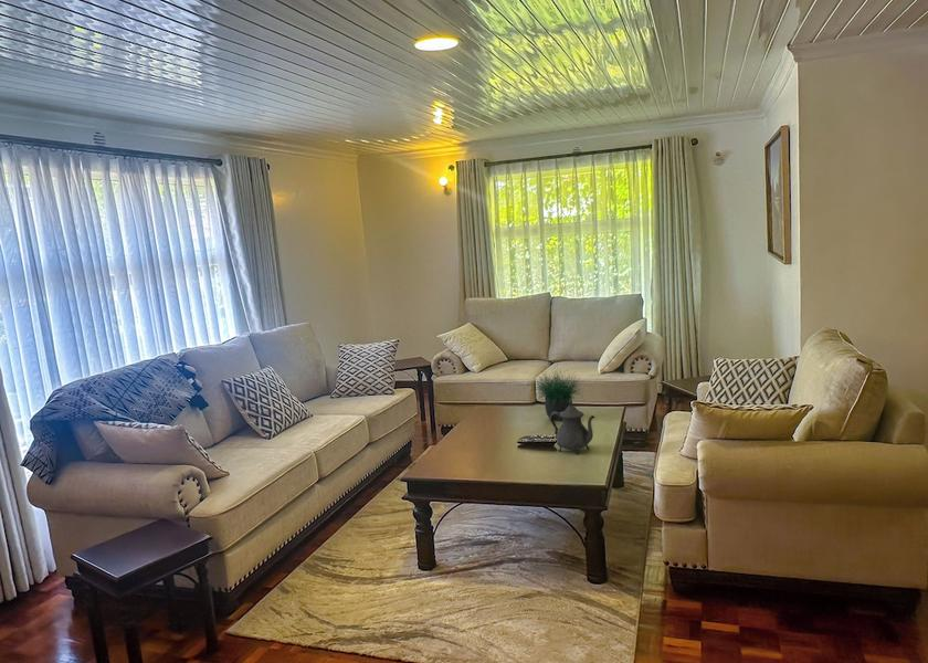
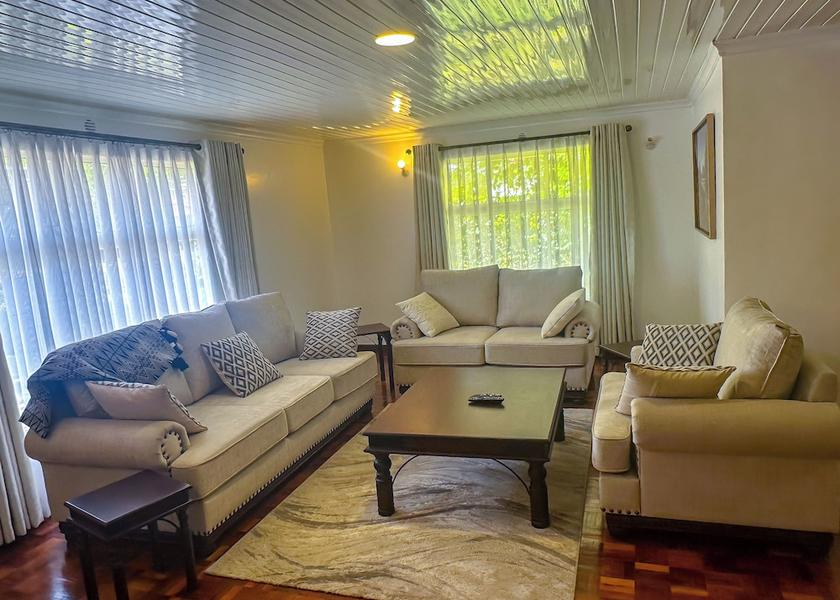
- potted plant [529,359,587,422]
- teapot [549,398,595,455]
